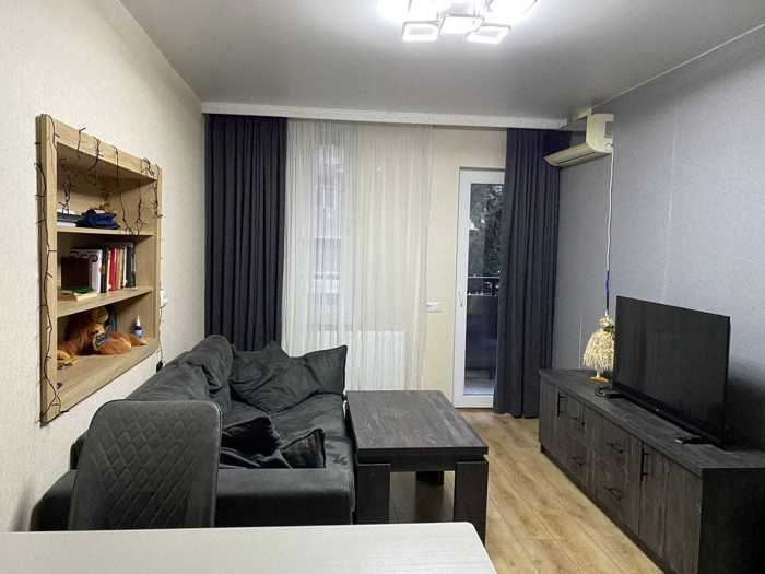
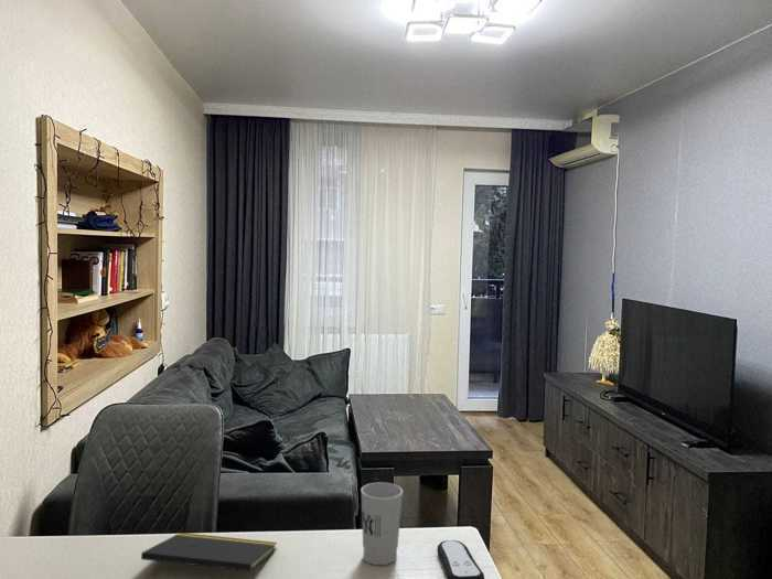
+ notepad [140,532,278,579]
+ cup [360,481,404,566]
+ remote control [437,539,485,579]
